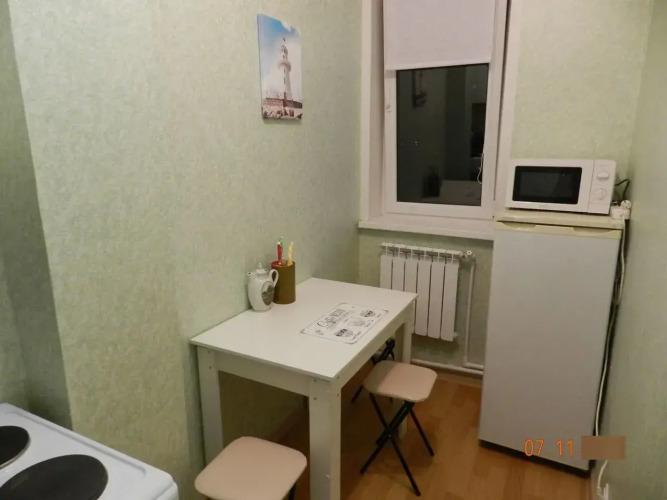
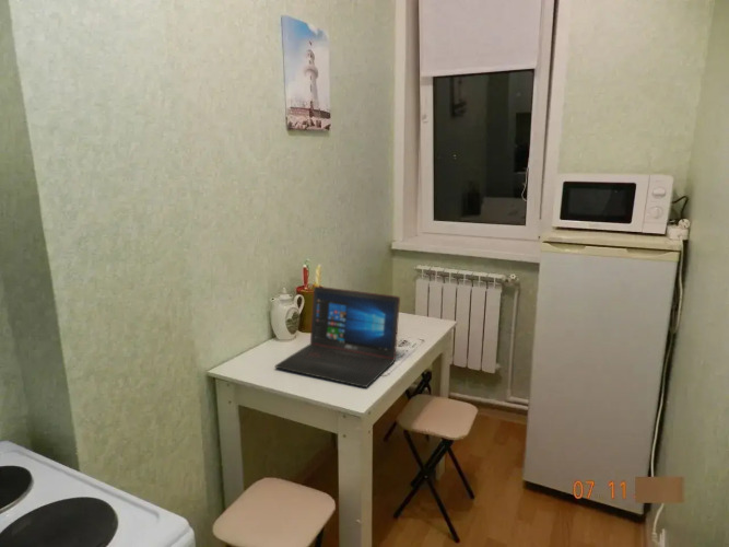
+ laptop [273,286,401,388]
